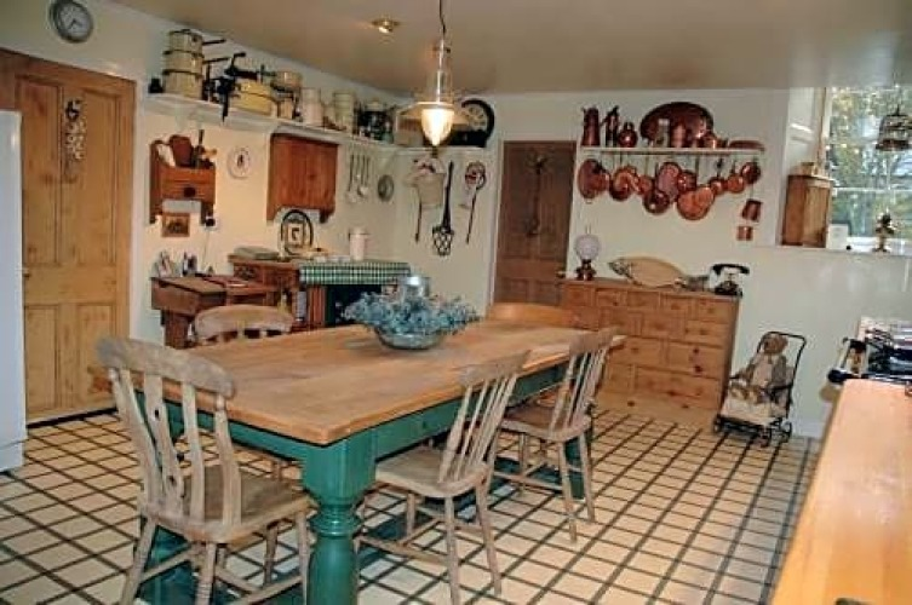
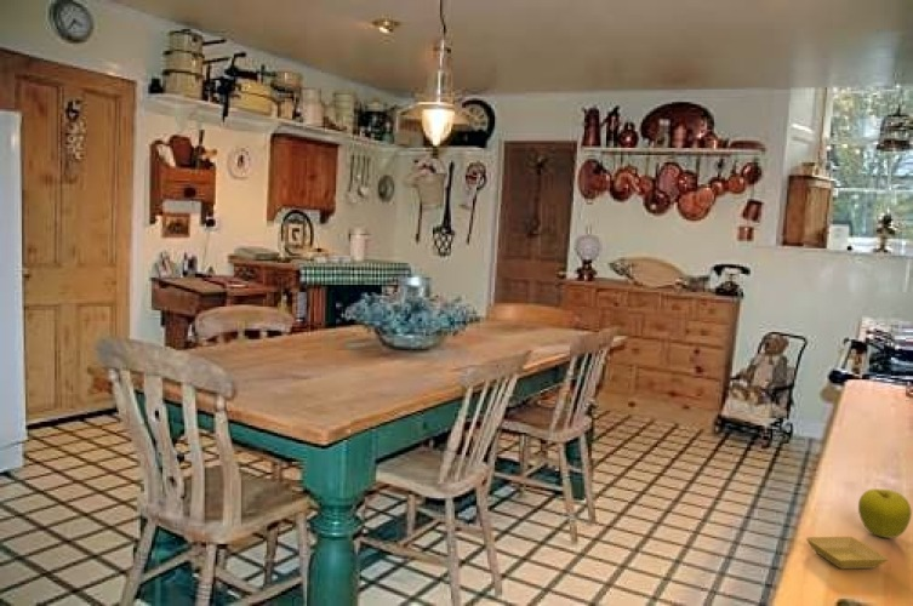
+ fruit [857,487,913,539]
+ saucer [805,536,889,570]
